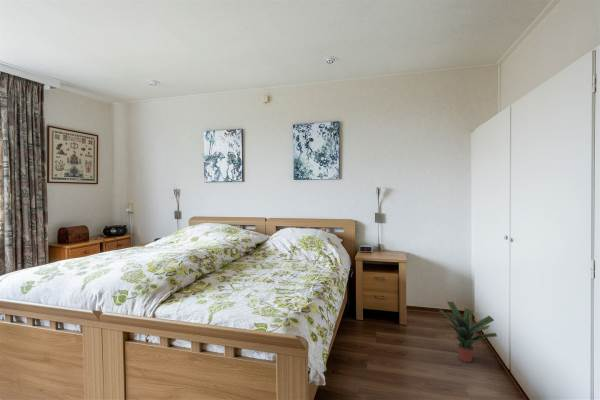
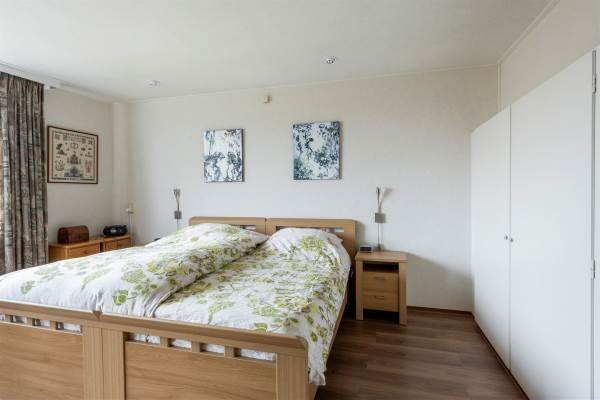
- potted plant [435,301,498,363]
